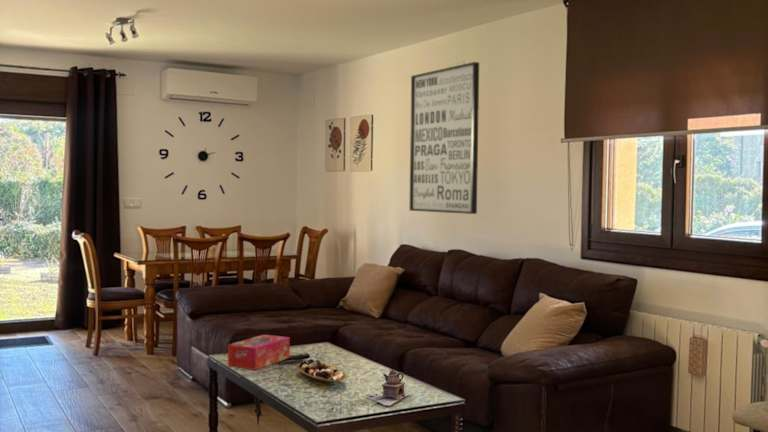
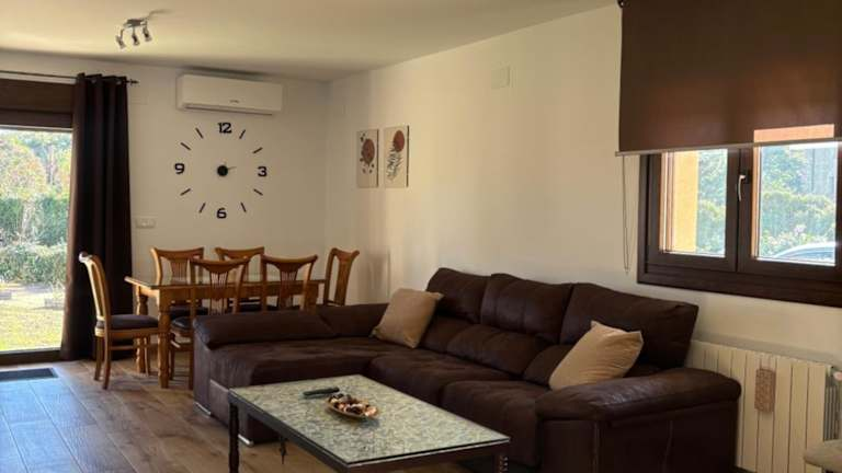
- wall art [408,61,480,215]
- tissue box [227,334,291,371]
- teapot [363,369,411,407]
